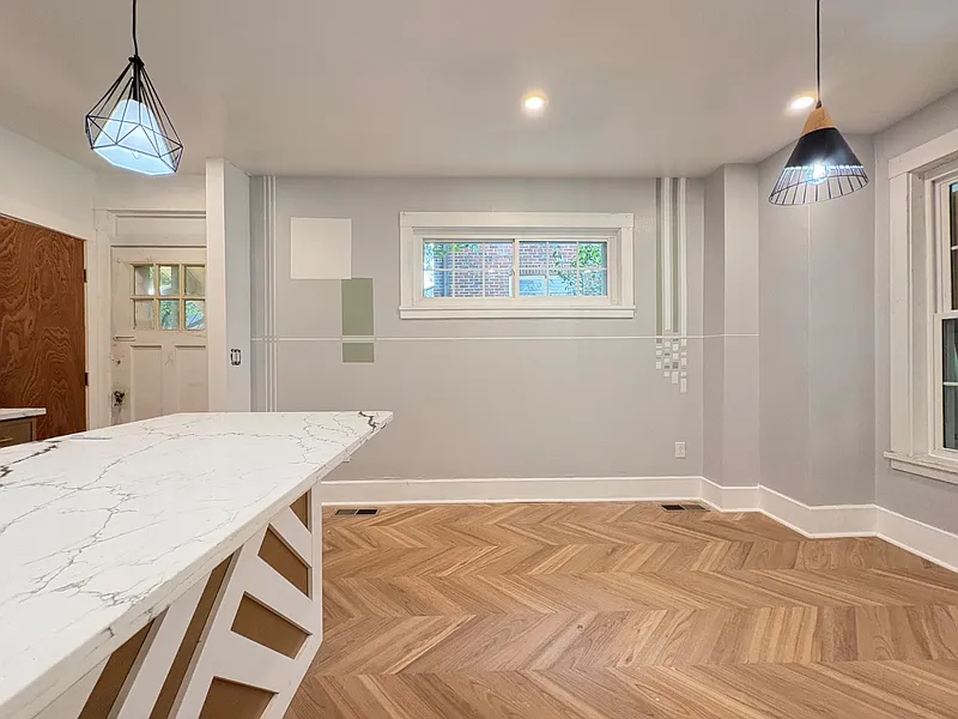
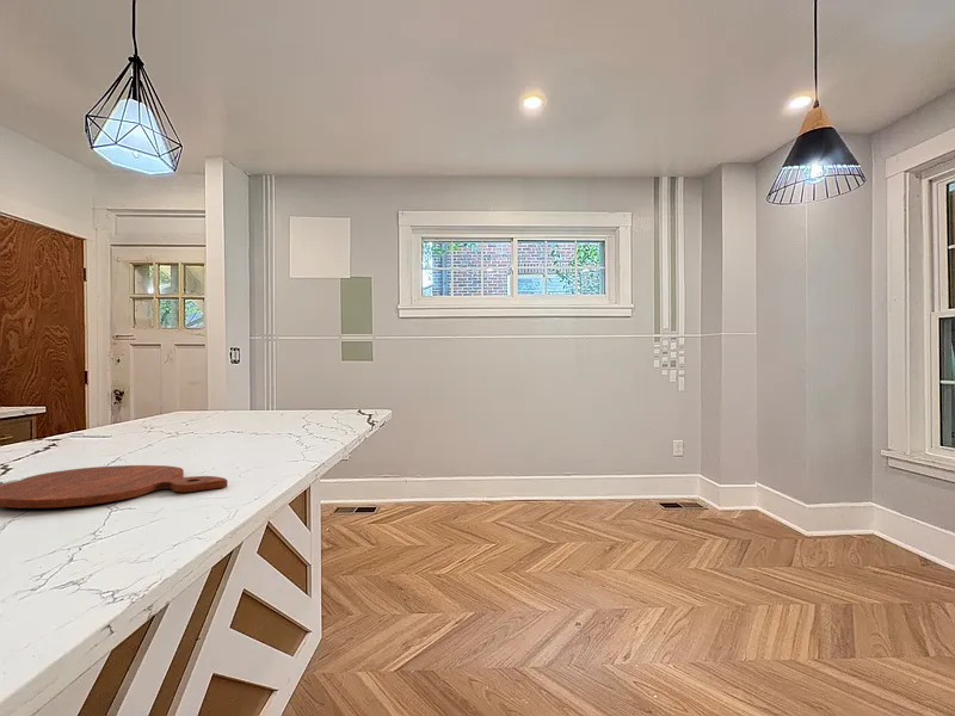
+ cutting board [0,464,228,510]
